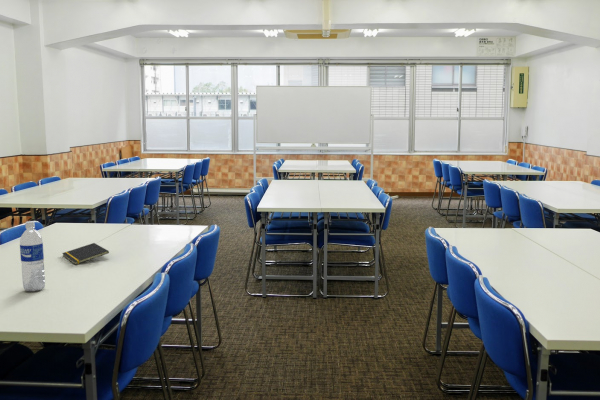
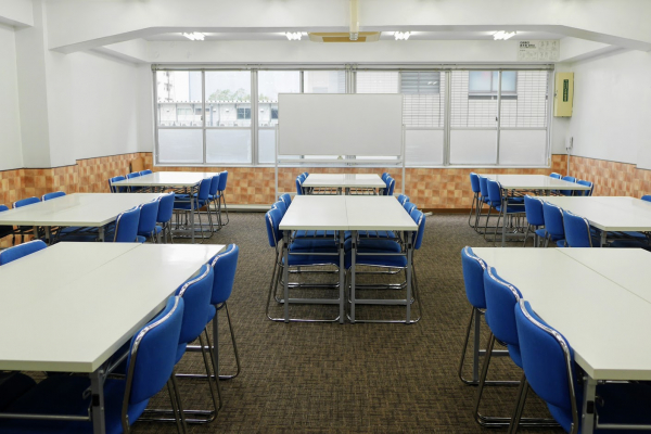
- water bottle [19,220,46,293]
- notepad [61,242,110,266]
